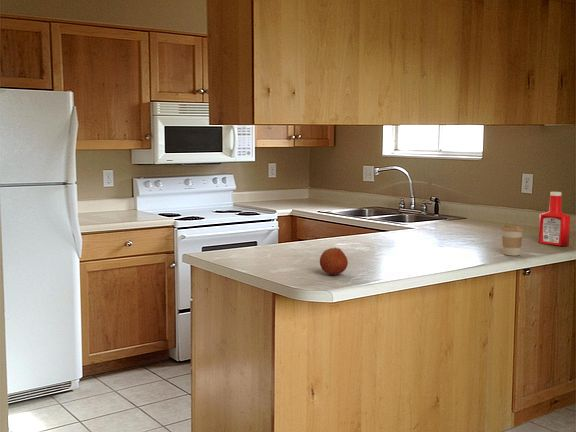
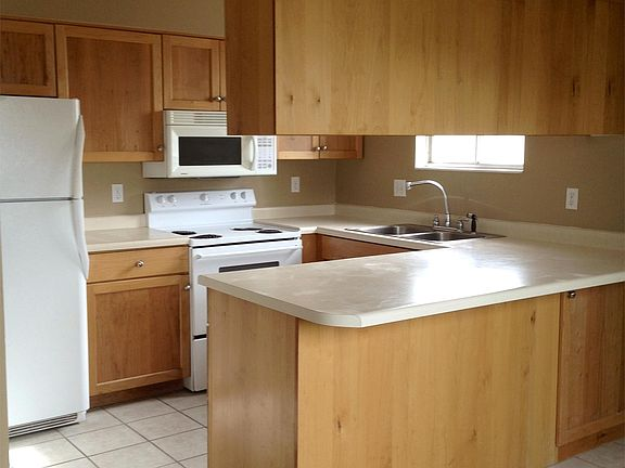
- coffee cup [501,224,525,256]
- soap bottle [538,191,571,247]
- fruit [319,247,349,275]
